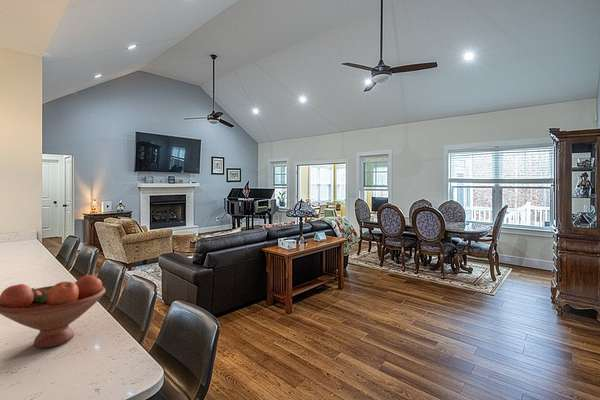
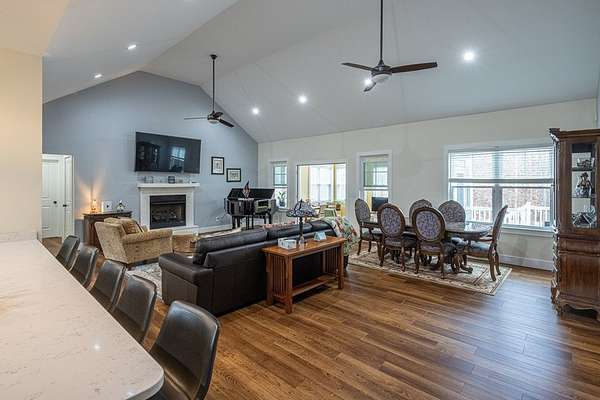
- fruit bowl [0,274,106,349]
